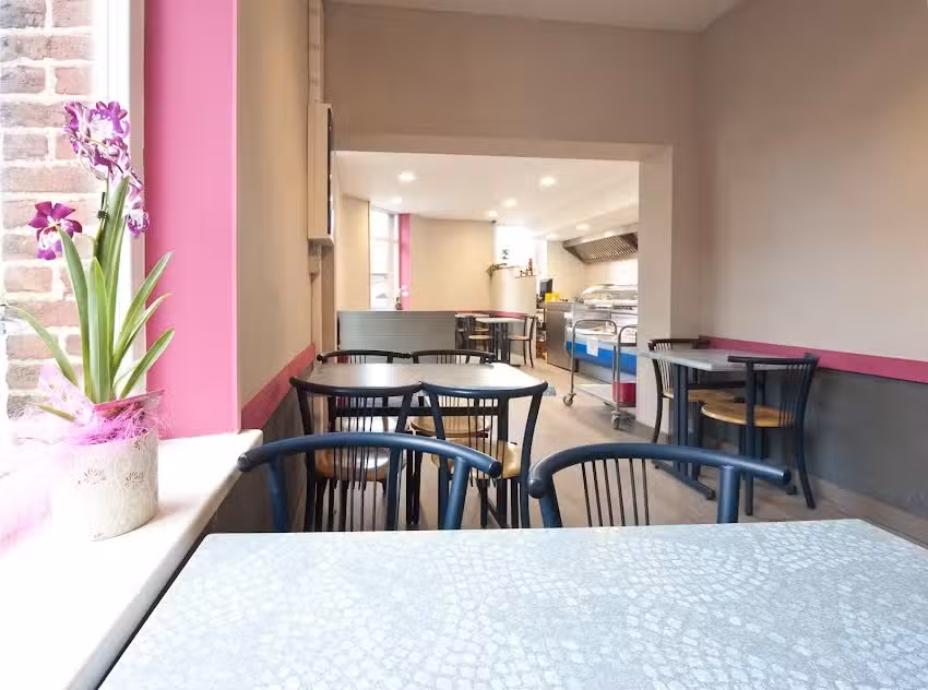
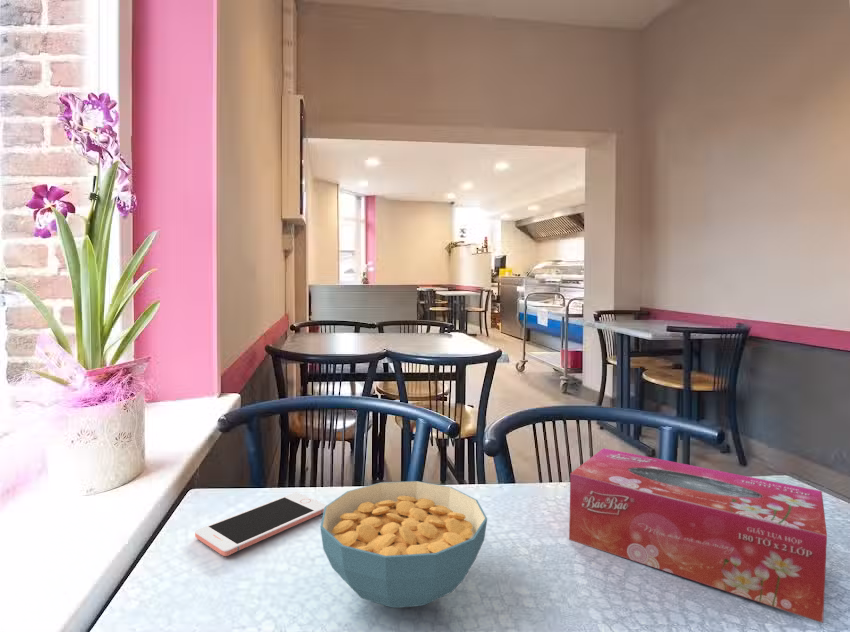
+ tissue box [568,447,828,624]
+ cell phone [194,491,328,557]
+ cereal bowl [319,480,488,609]
